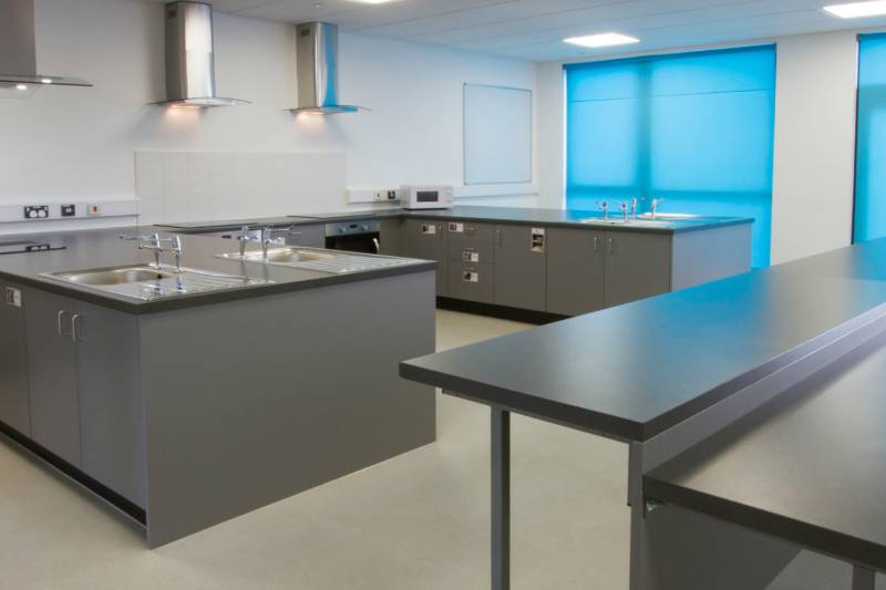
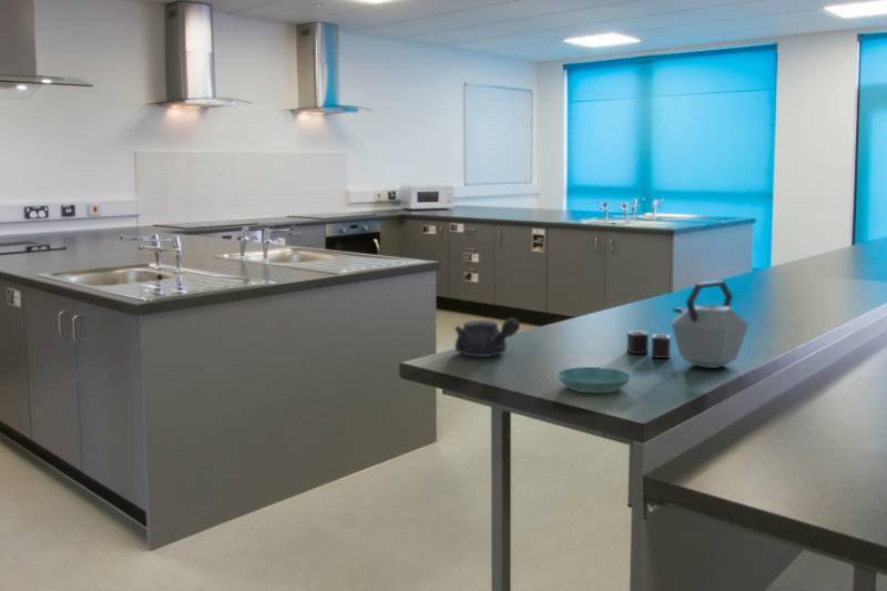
+ saucer [555,366,633,394]
+ teapot [453,317,521,358]
+ kettle [626,279,750,369]
